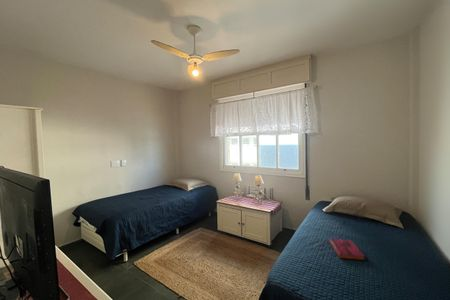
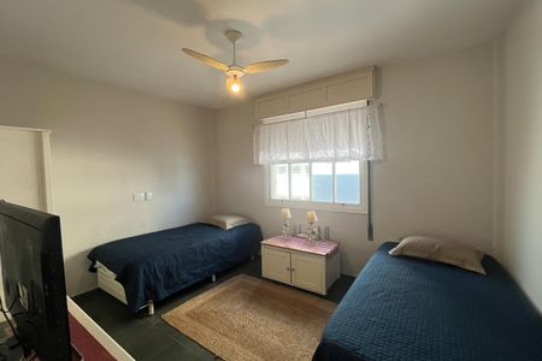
- hardback book [328,238,366,261]
